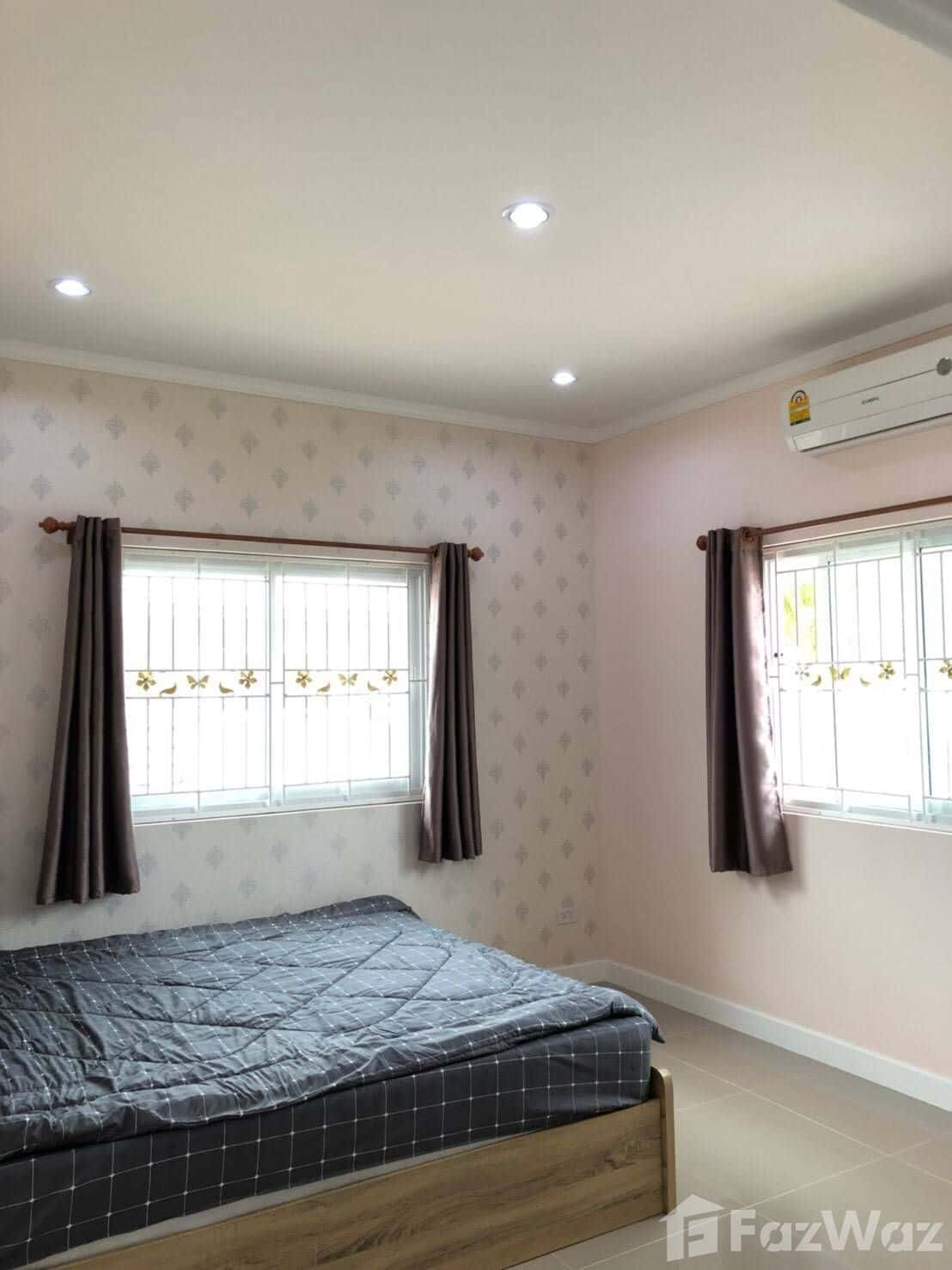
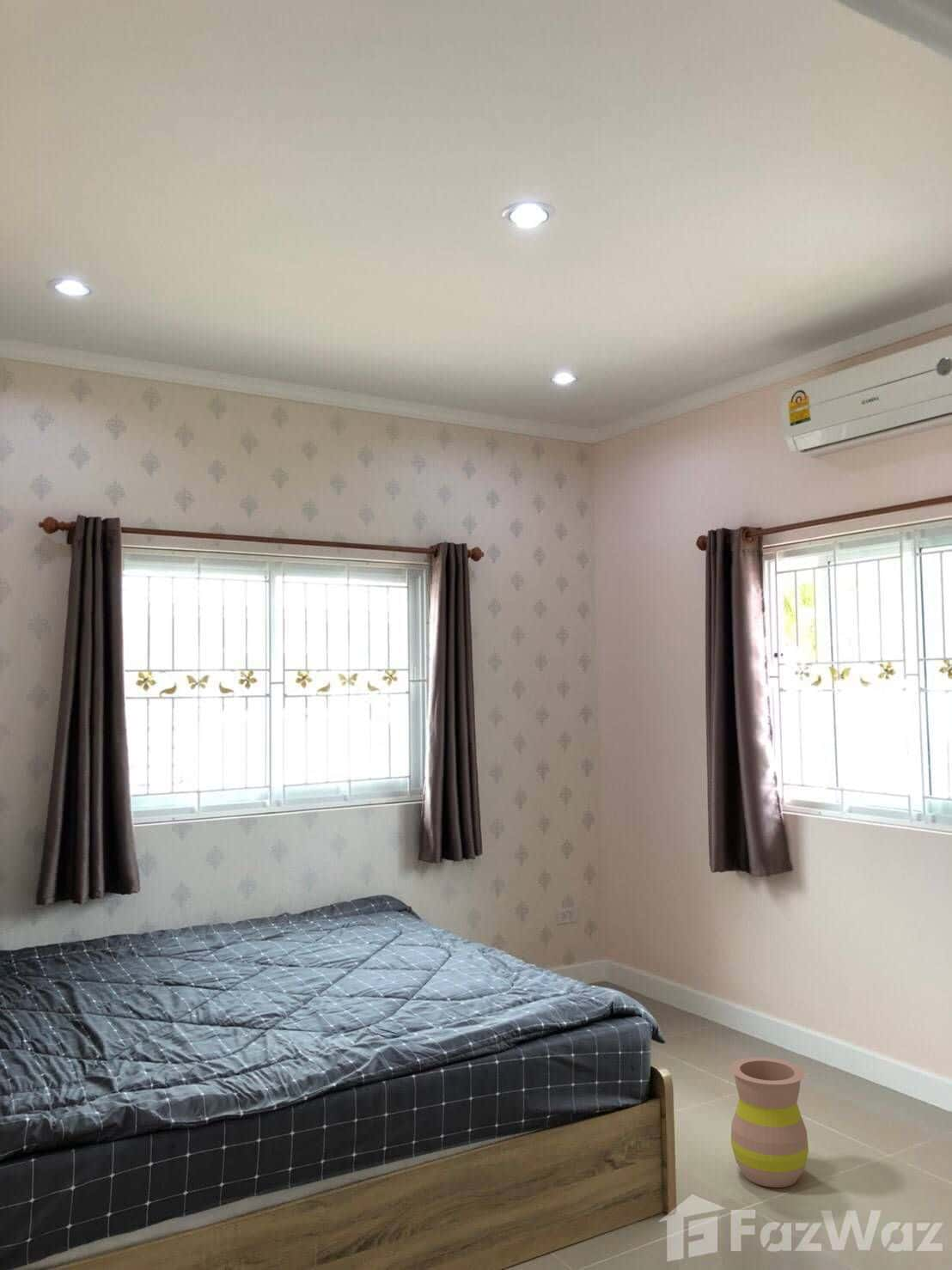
+ vase [729,1056,809,1188]
